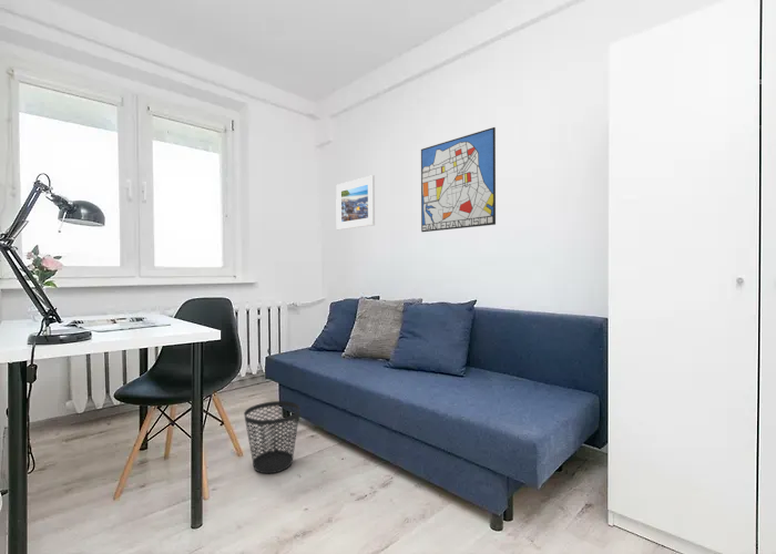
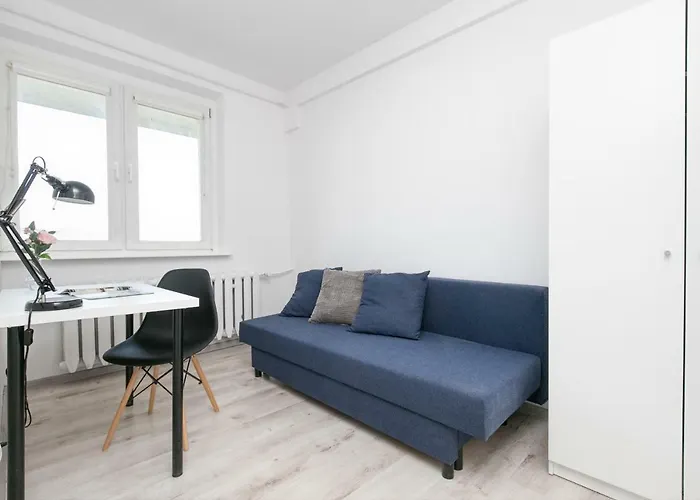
- wall art [420,126,497,233]
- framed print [335,174,376,232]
- wastebasket [243,400,302,474]
